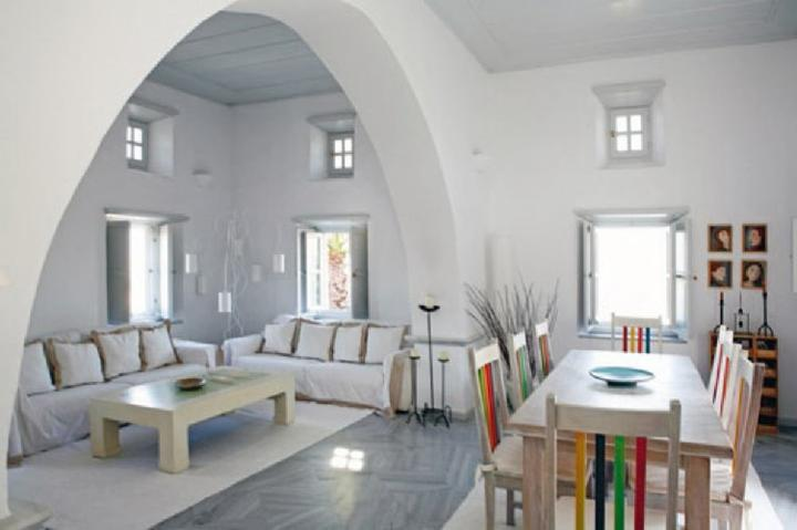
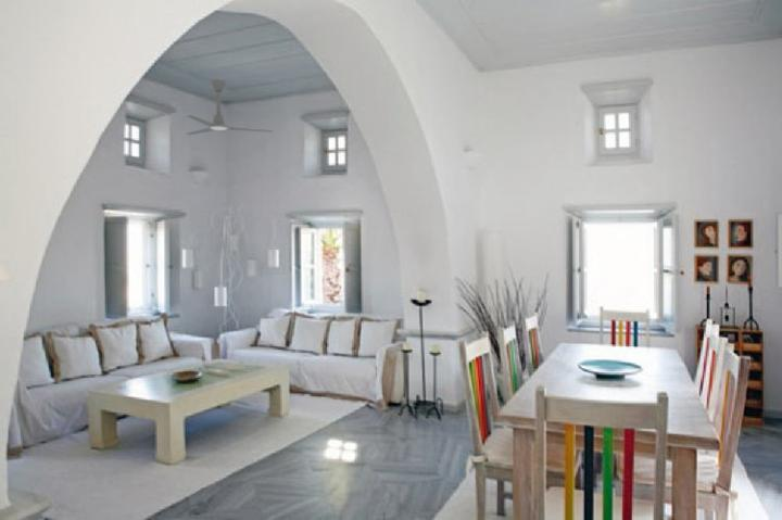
+ ceiling fan [186,78,274,136]
